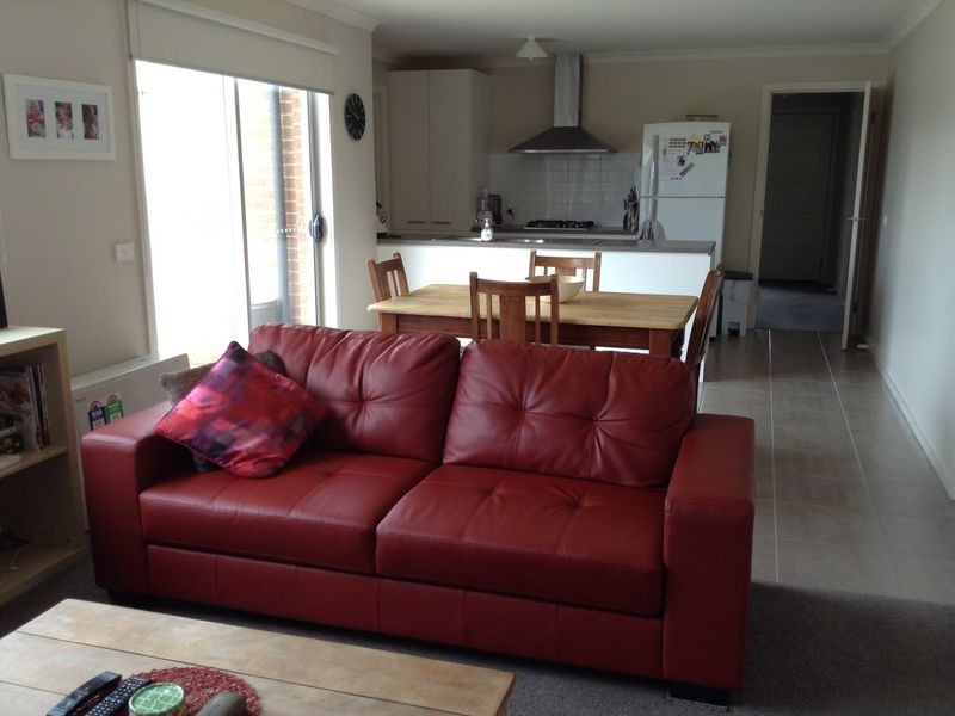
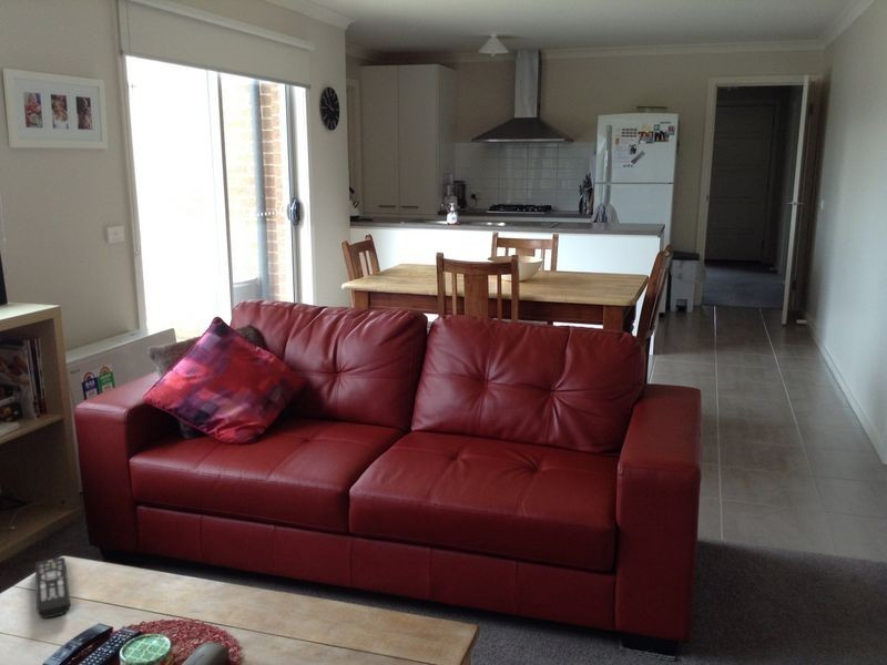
+ remote control [34,556,71,620]
